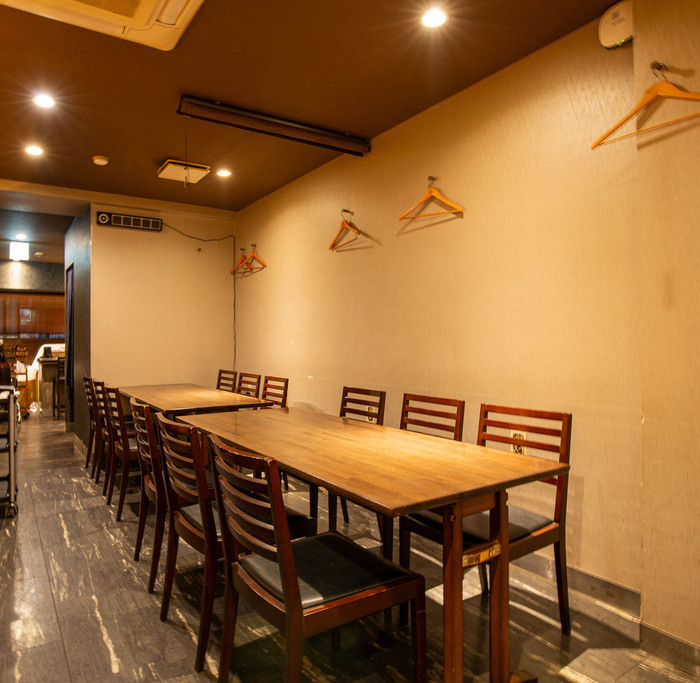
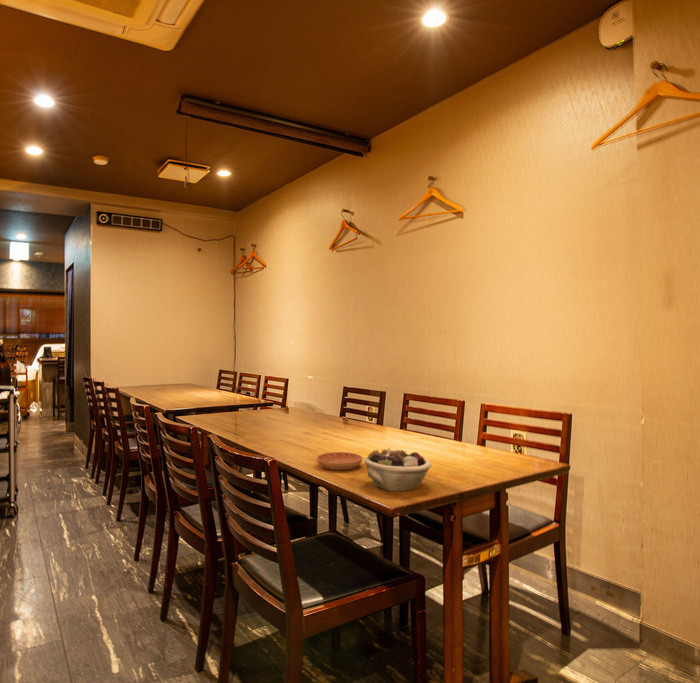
+ succulent planter [364,447,432,492]
+ saucer [315,451,364,471]
